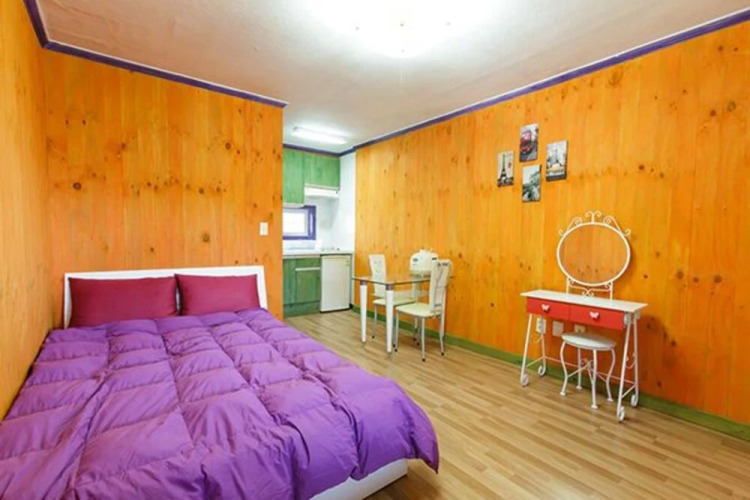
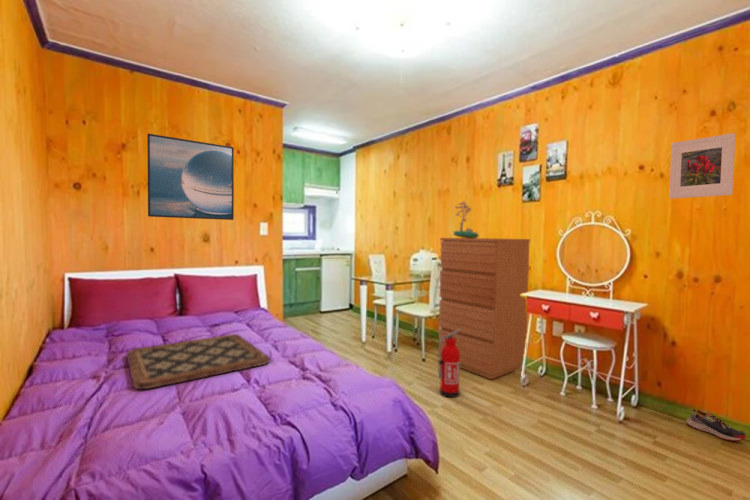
+ tray [125,333,271,390]
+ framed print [146,133,235,221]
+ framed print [668,132,736,200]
+ shoe [685,409,747,442]
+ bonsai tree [452,200,480,238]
+ dresser [438,237,531,380]
+ fire extinguisher [437,329,461,399]
